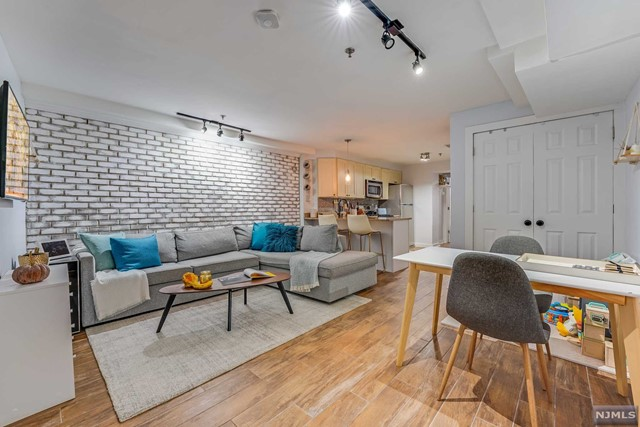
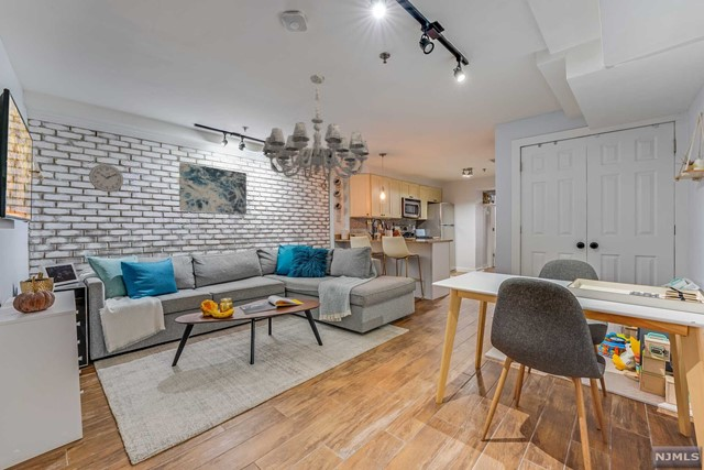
+ wall art [178,162,248,216]
+ wall clock [88,163,124,193]
+ chandelier [263,74,370,182]
